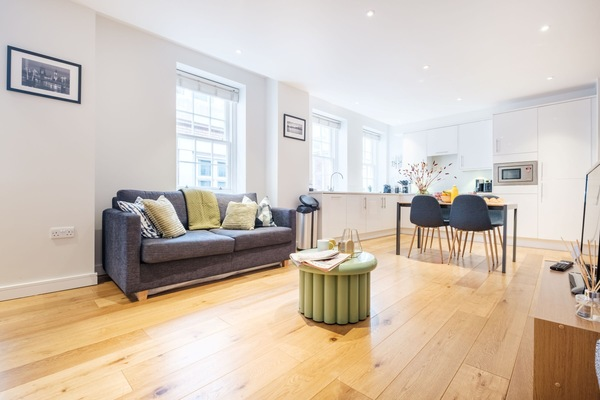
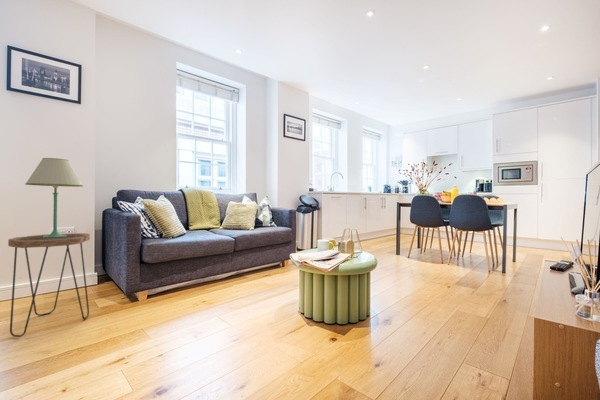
+ table lamp [24,157,84,238]
+ side table [7,232,91,338]
